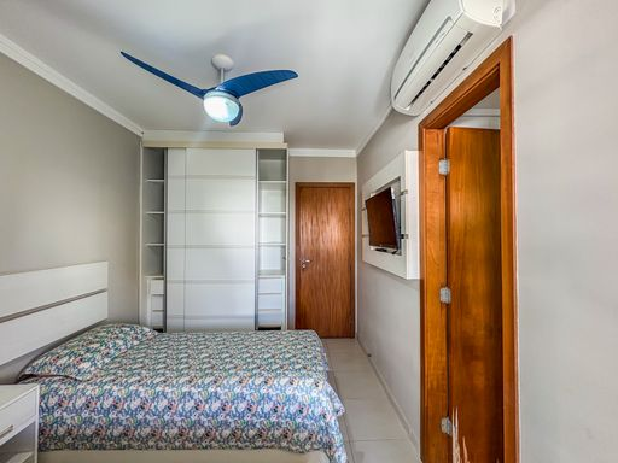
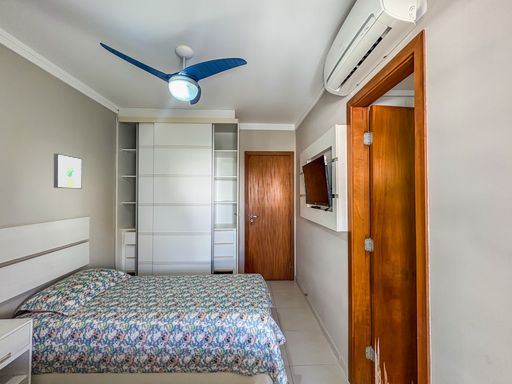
+ wall art [53,153,83,190]
